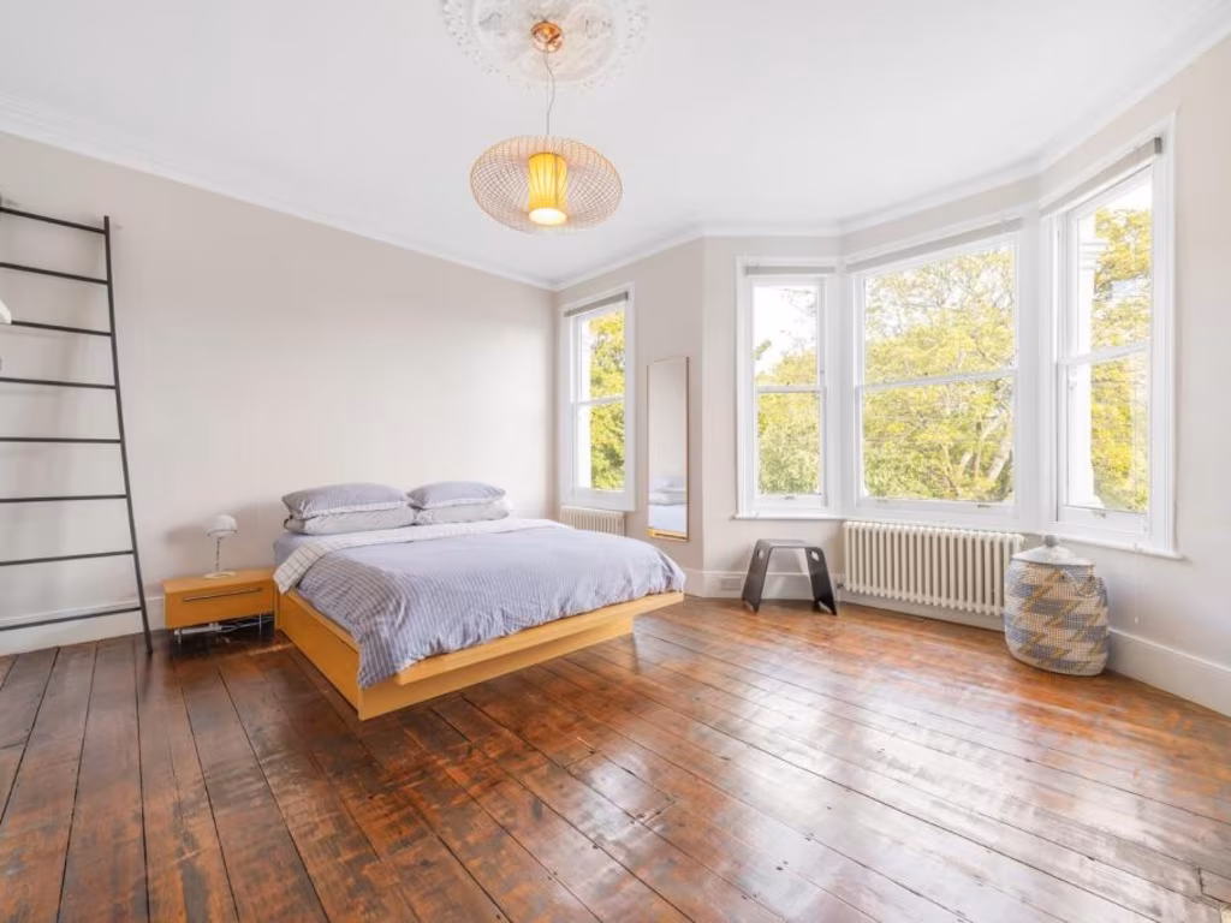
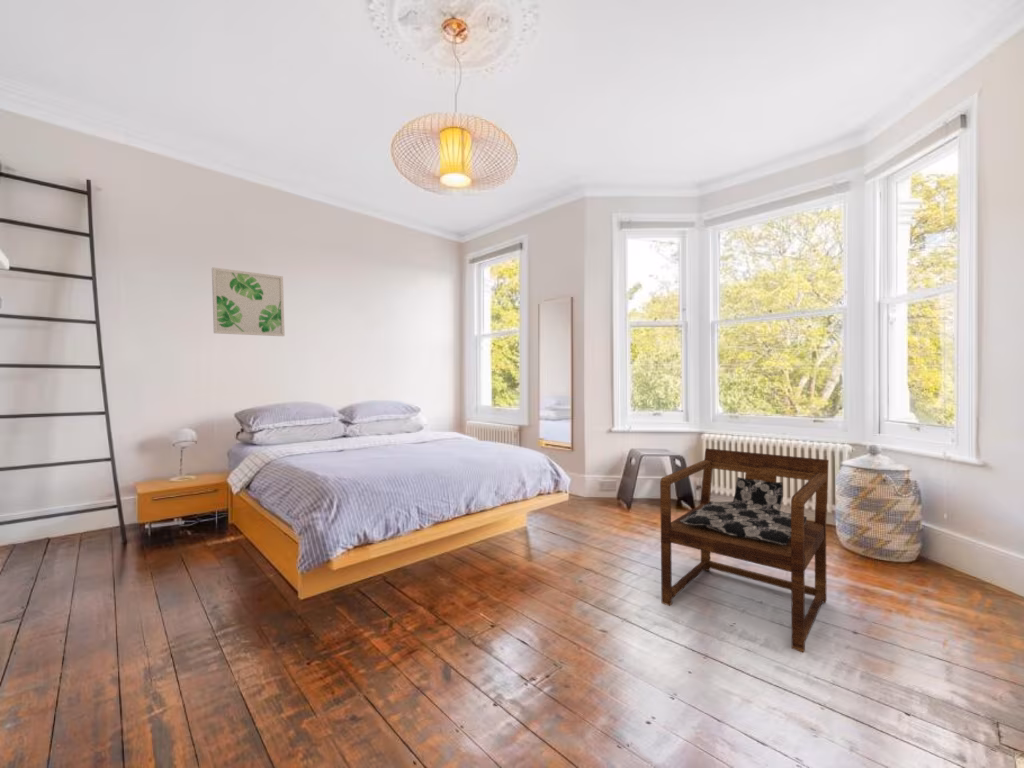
+ armchair [659,447,830,654]
+ wall art [211,266,286,337]
